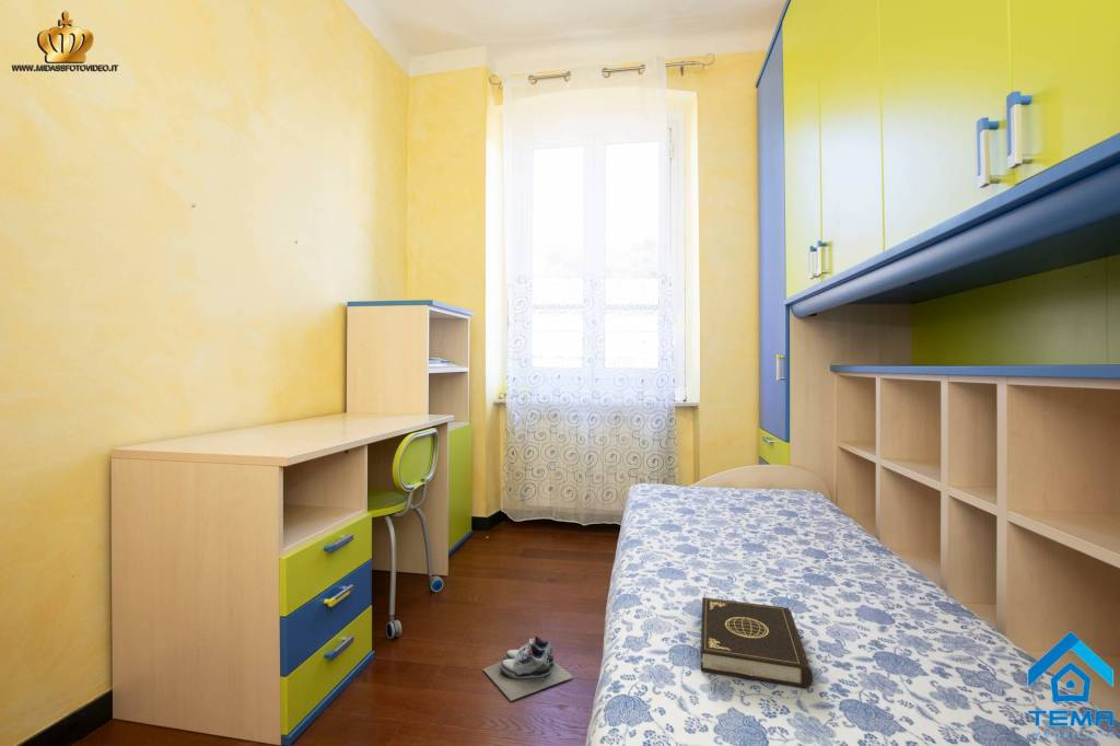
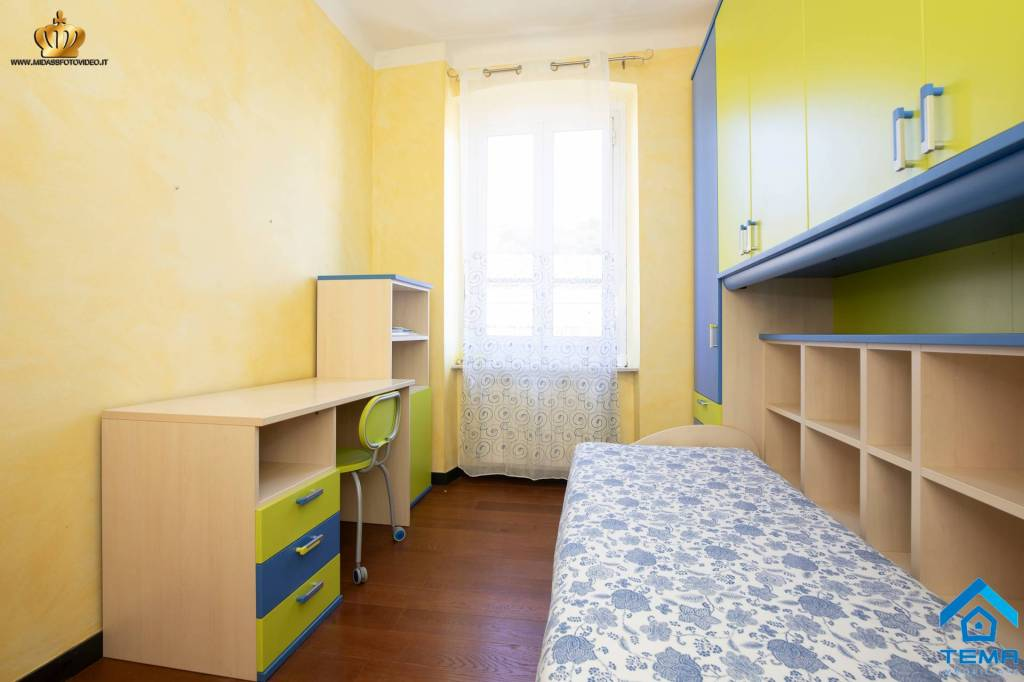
- book [699,596,814,689]
- shoe [482,634,574,702]
